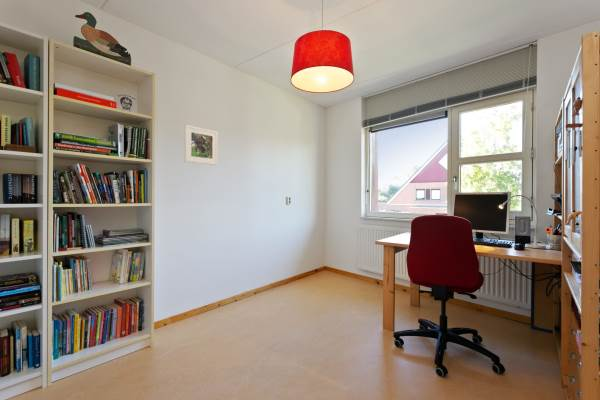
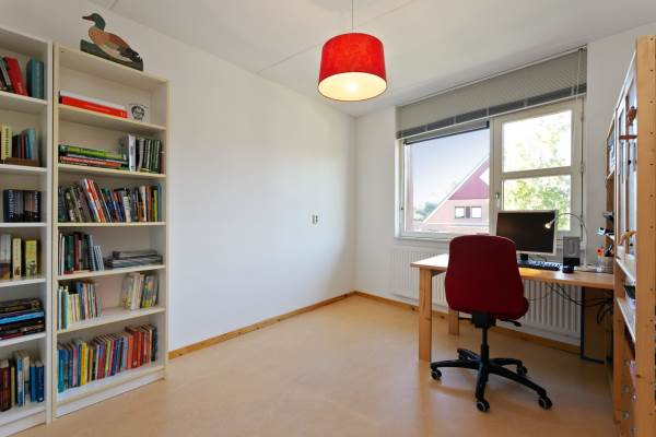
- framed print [184,124,219,166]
